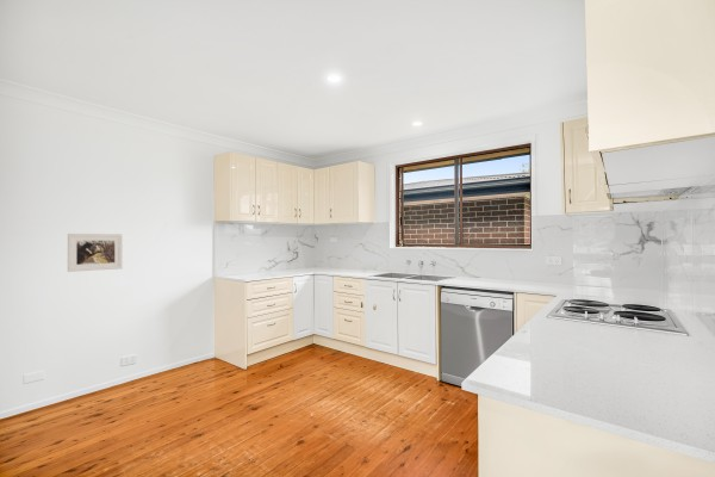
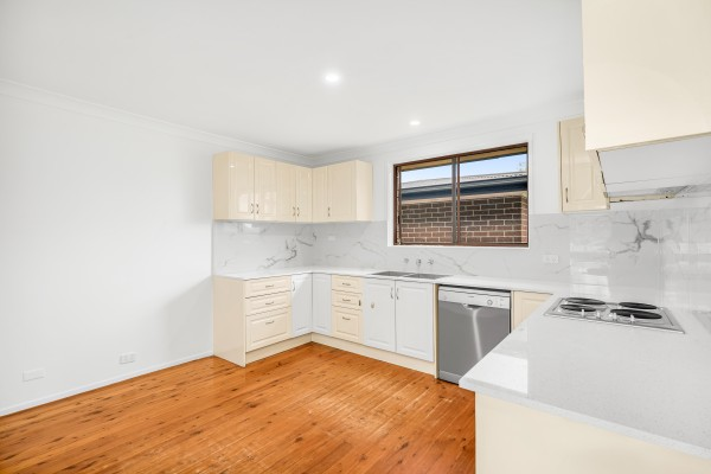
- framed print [67,233,123,273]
